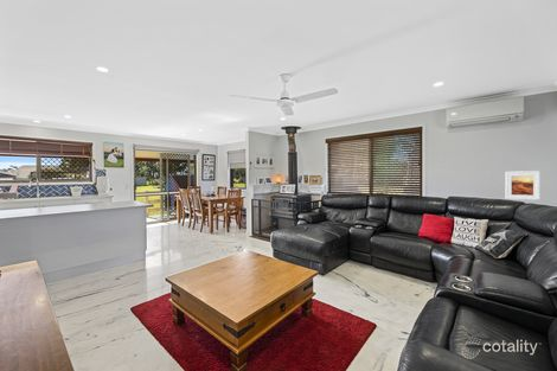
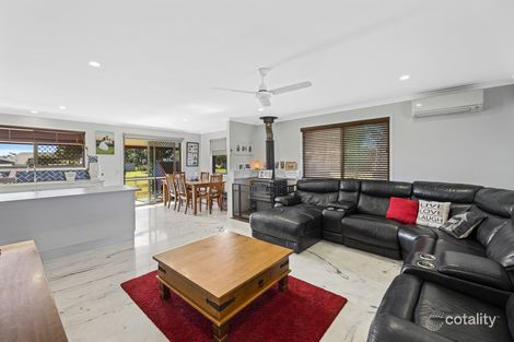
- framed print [505,169,542,202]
